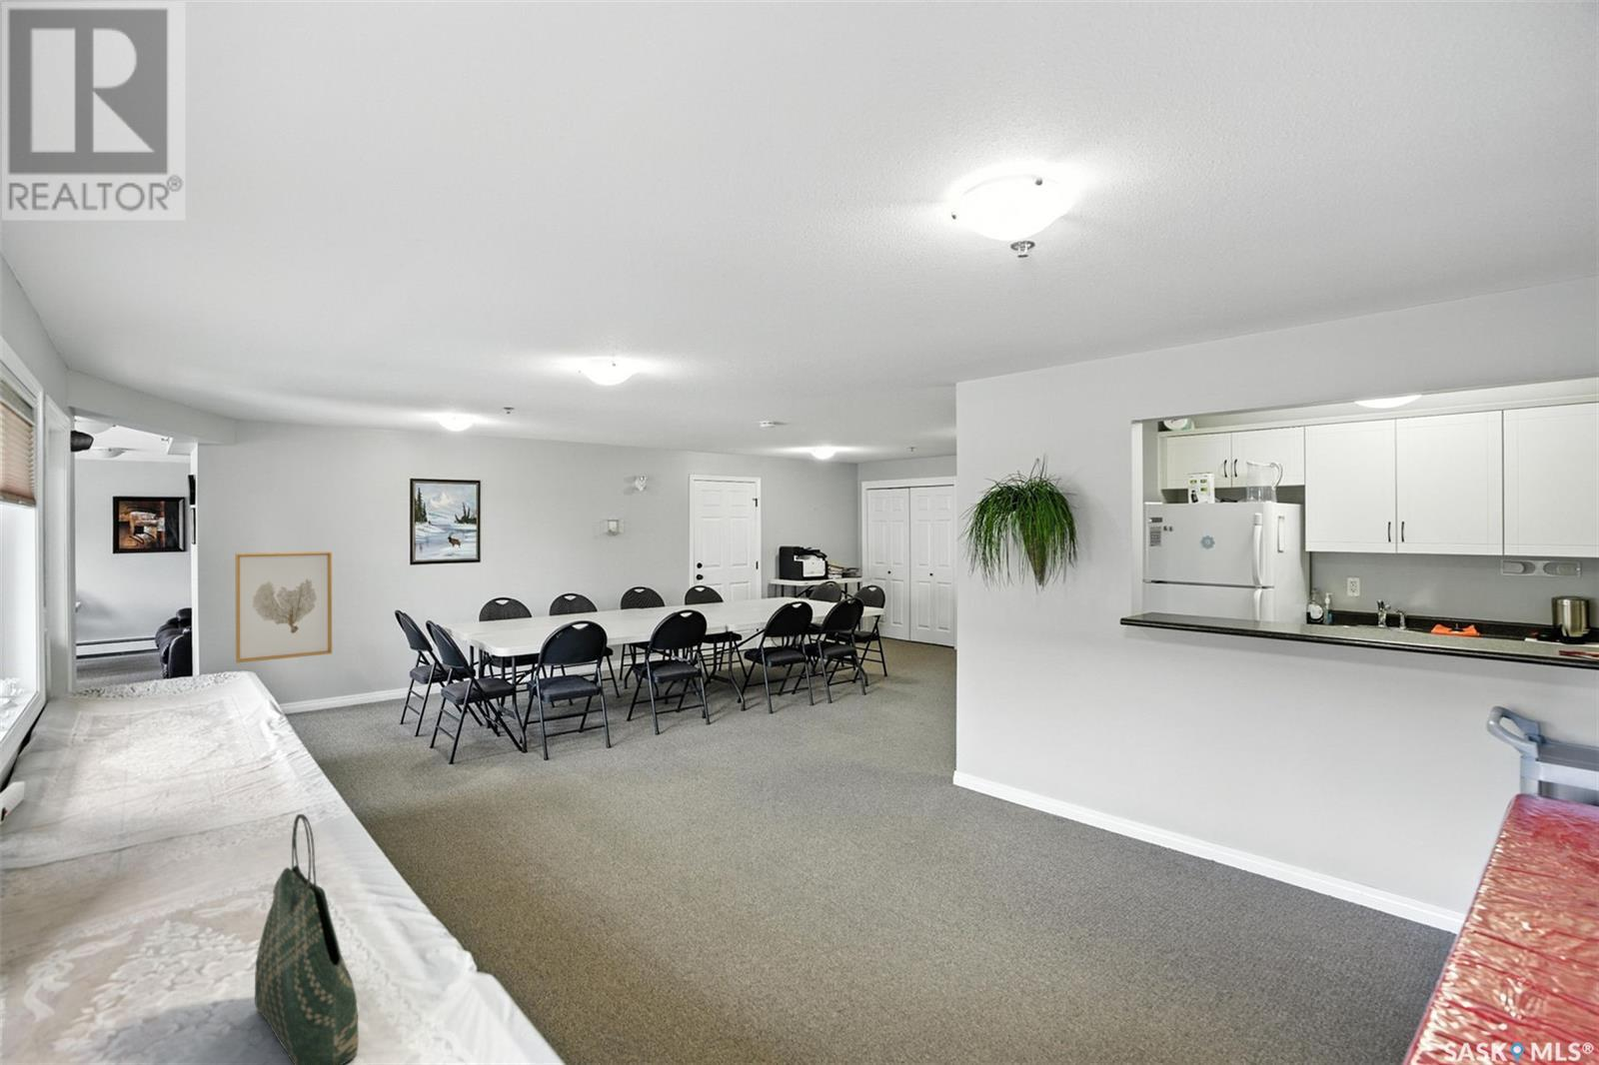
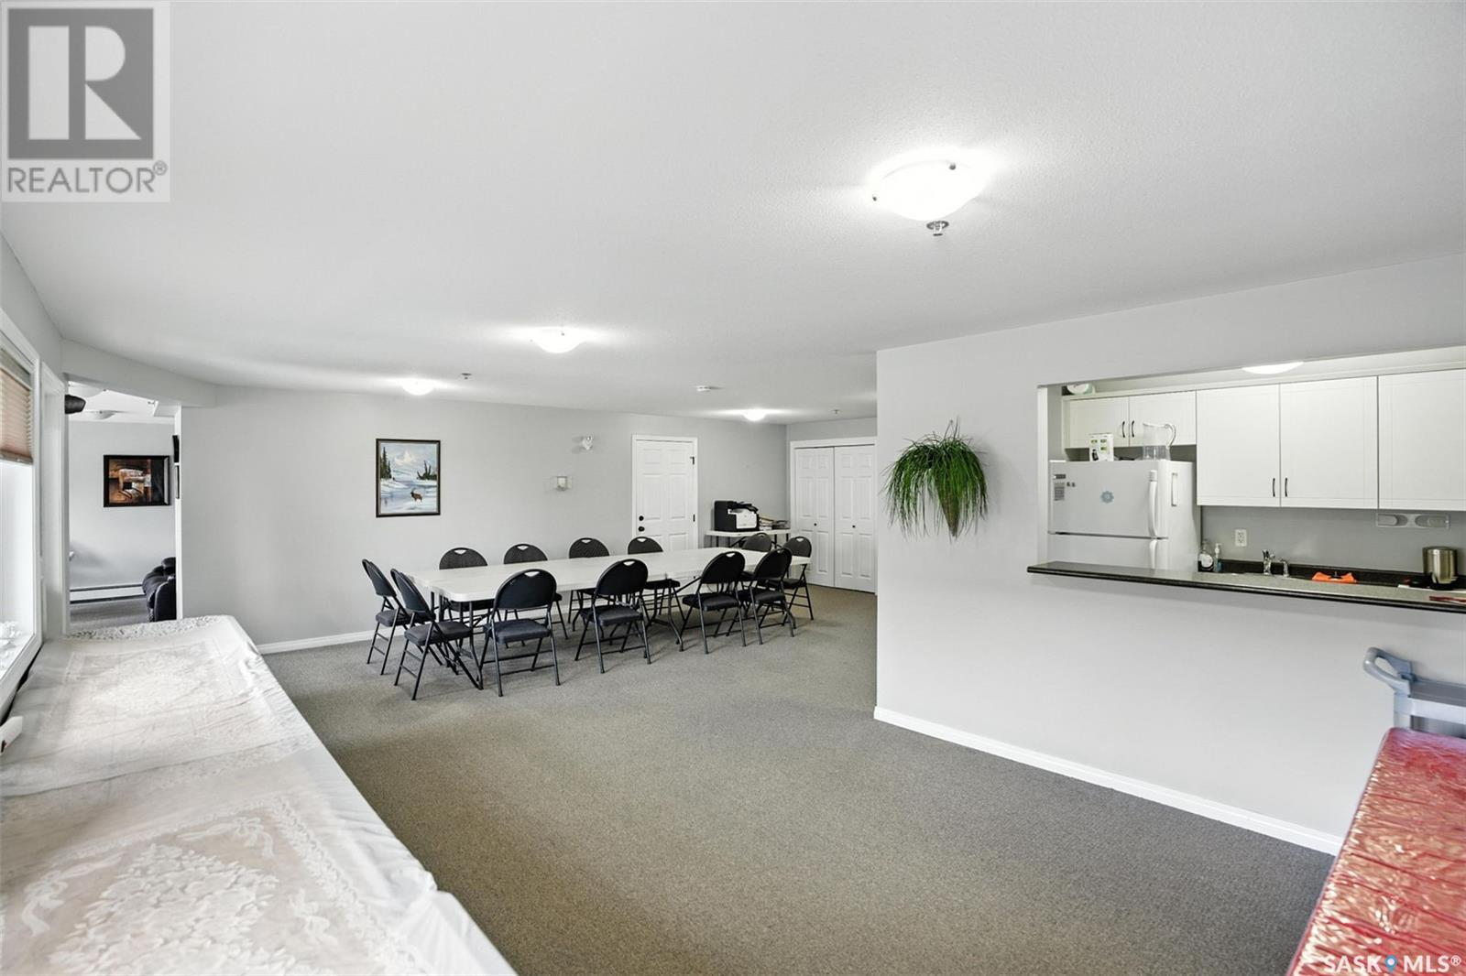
- wall art [234,550,333,664]
- tote bag [254,813,359,1065]
